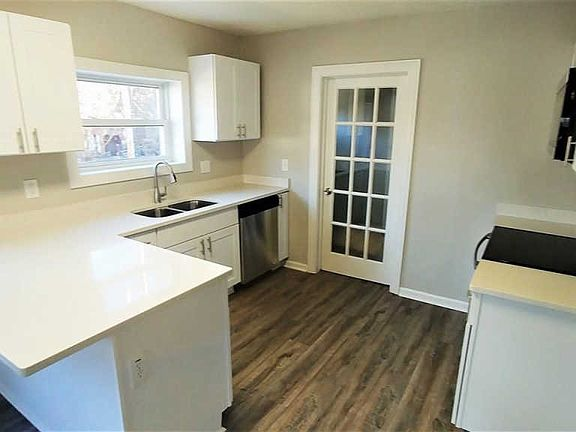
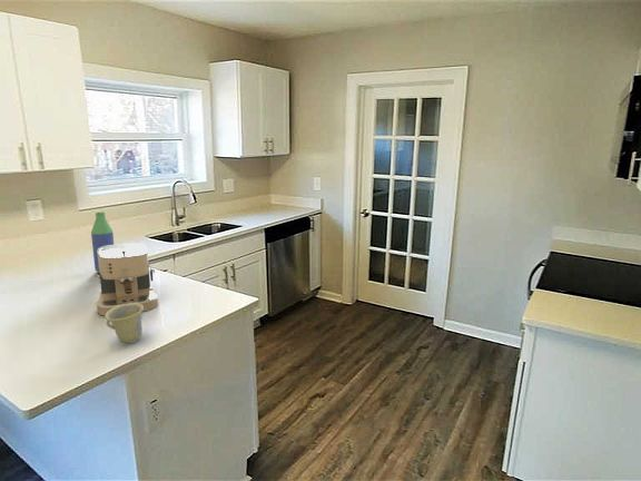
+ cup [103,303,144,344]
+ coffee maker [95,242,159,316]
+ bottle [90,212,115,274]
